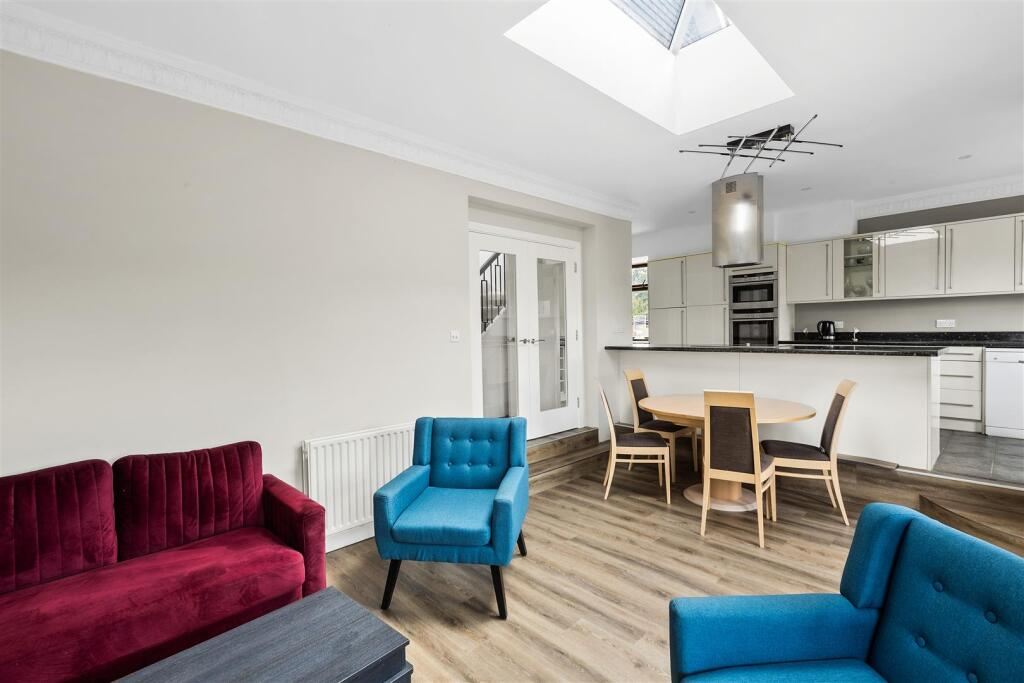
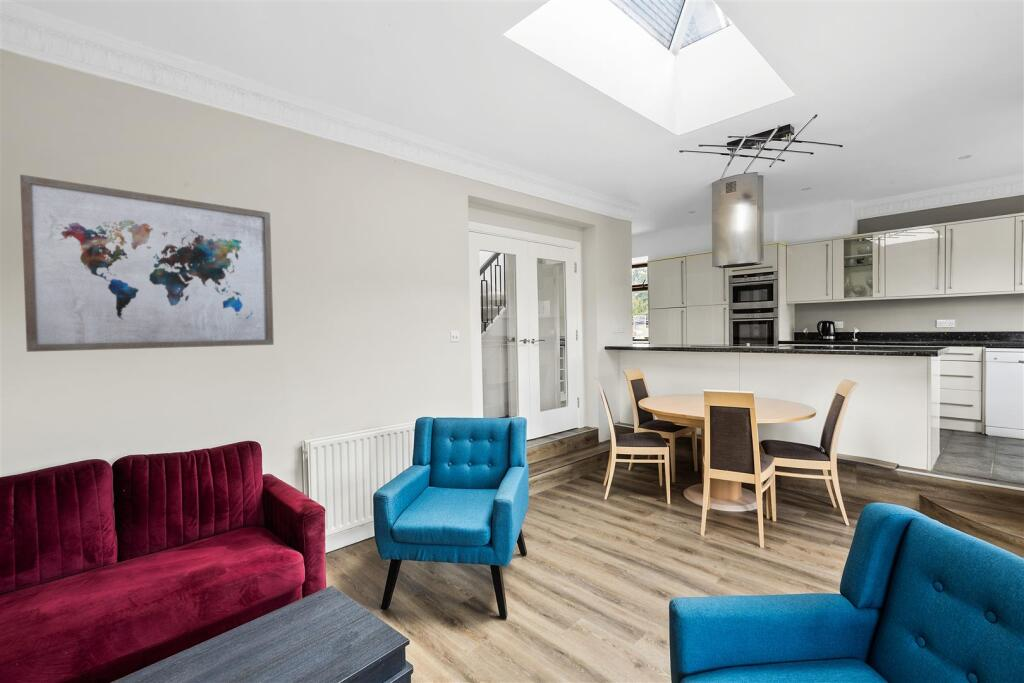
+ wall art [19,173,275,353]
